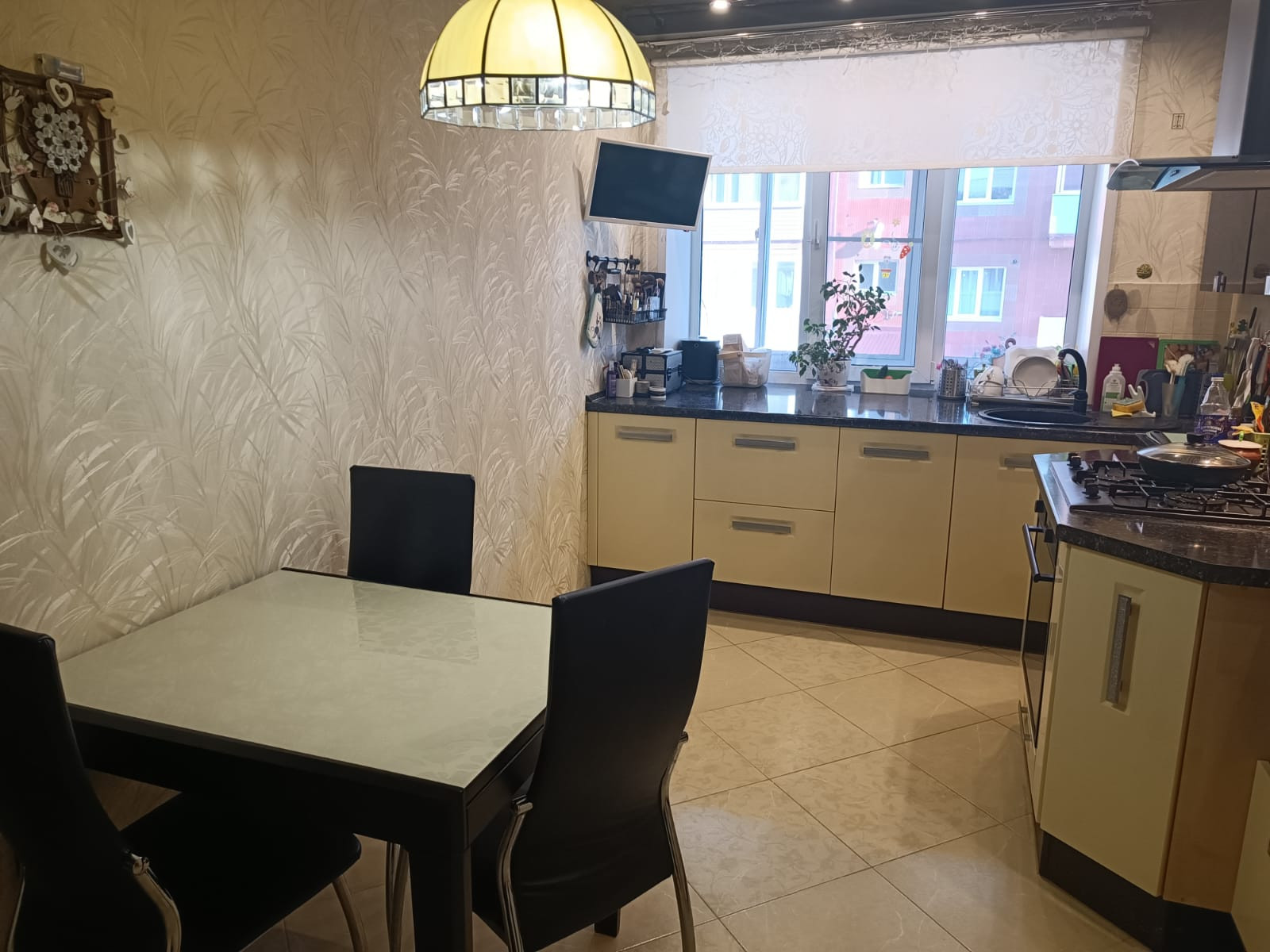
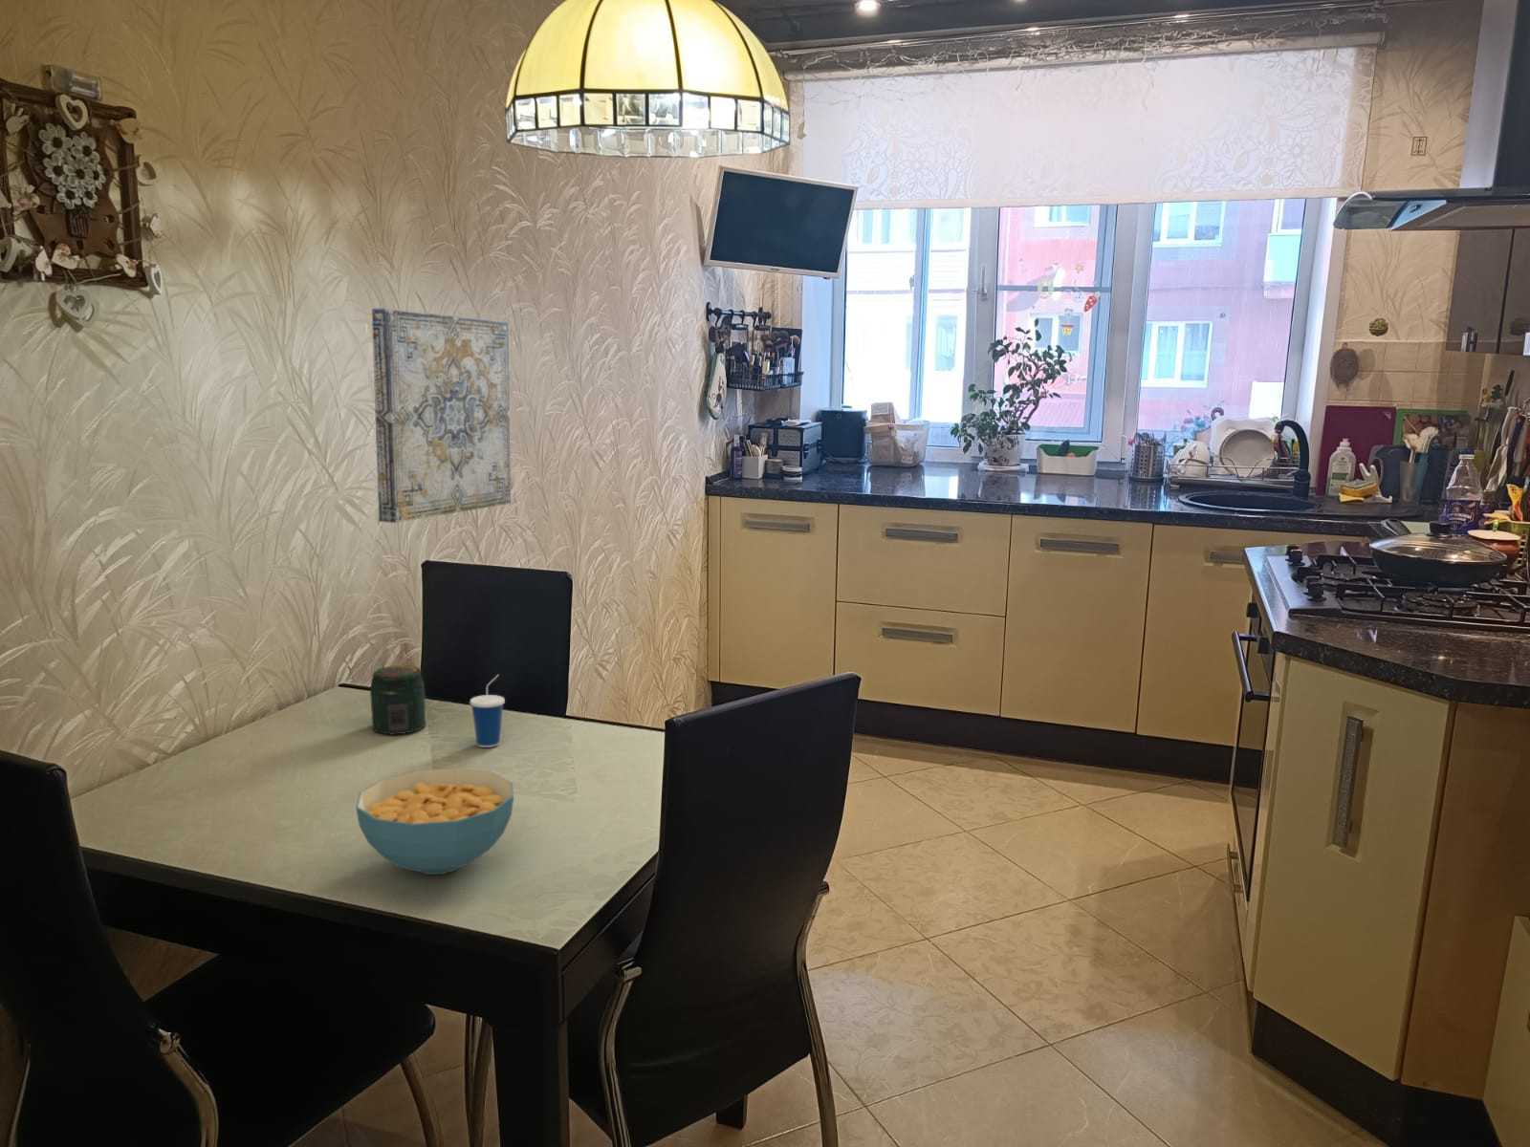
+ wall art [371,307,512,524]
+ cup [469,674,506,748]
+ jar [369,664,428,735]
+ cereal bowl [354,767,514,876]
